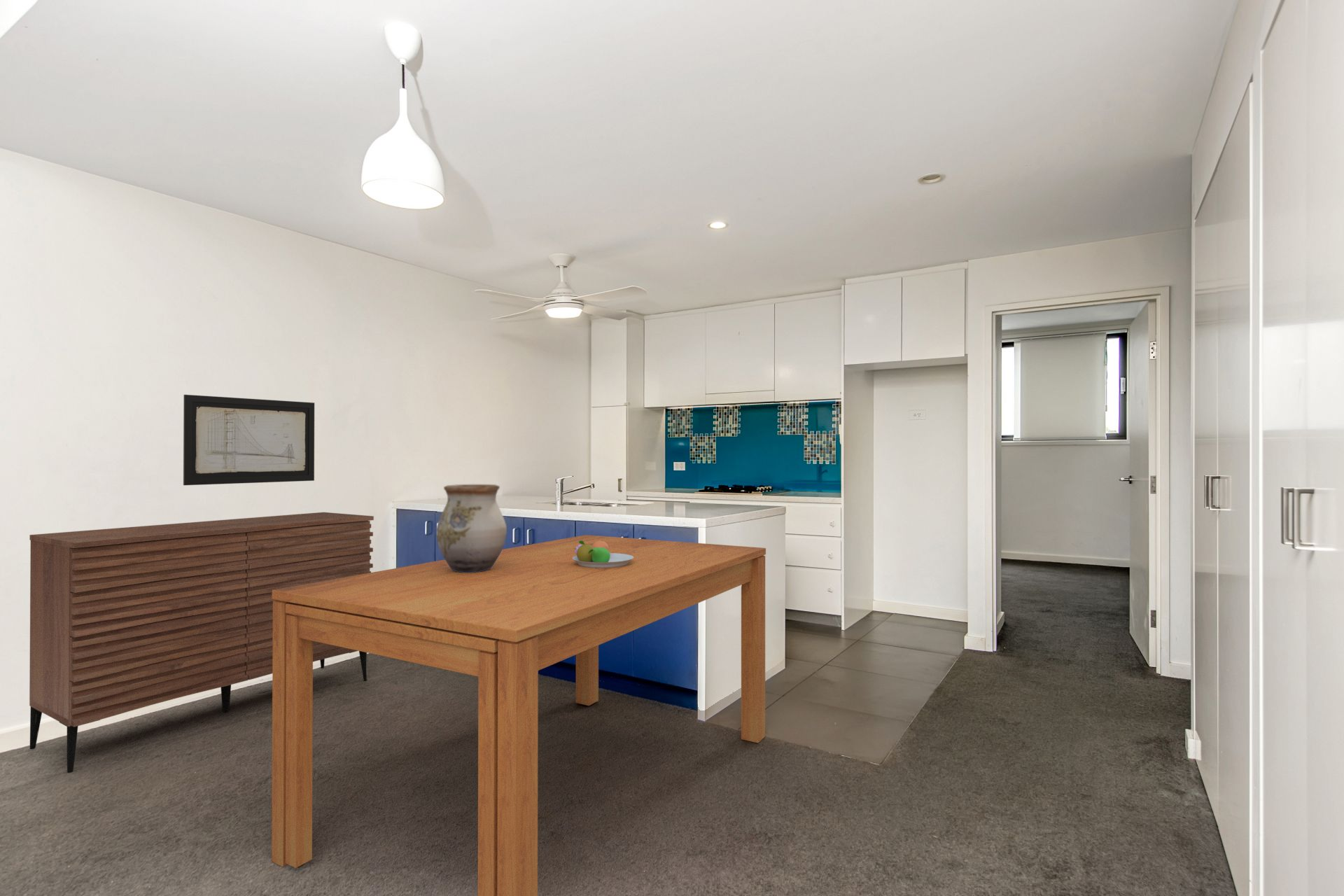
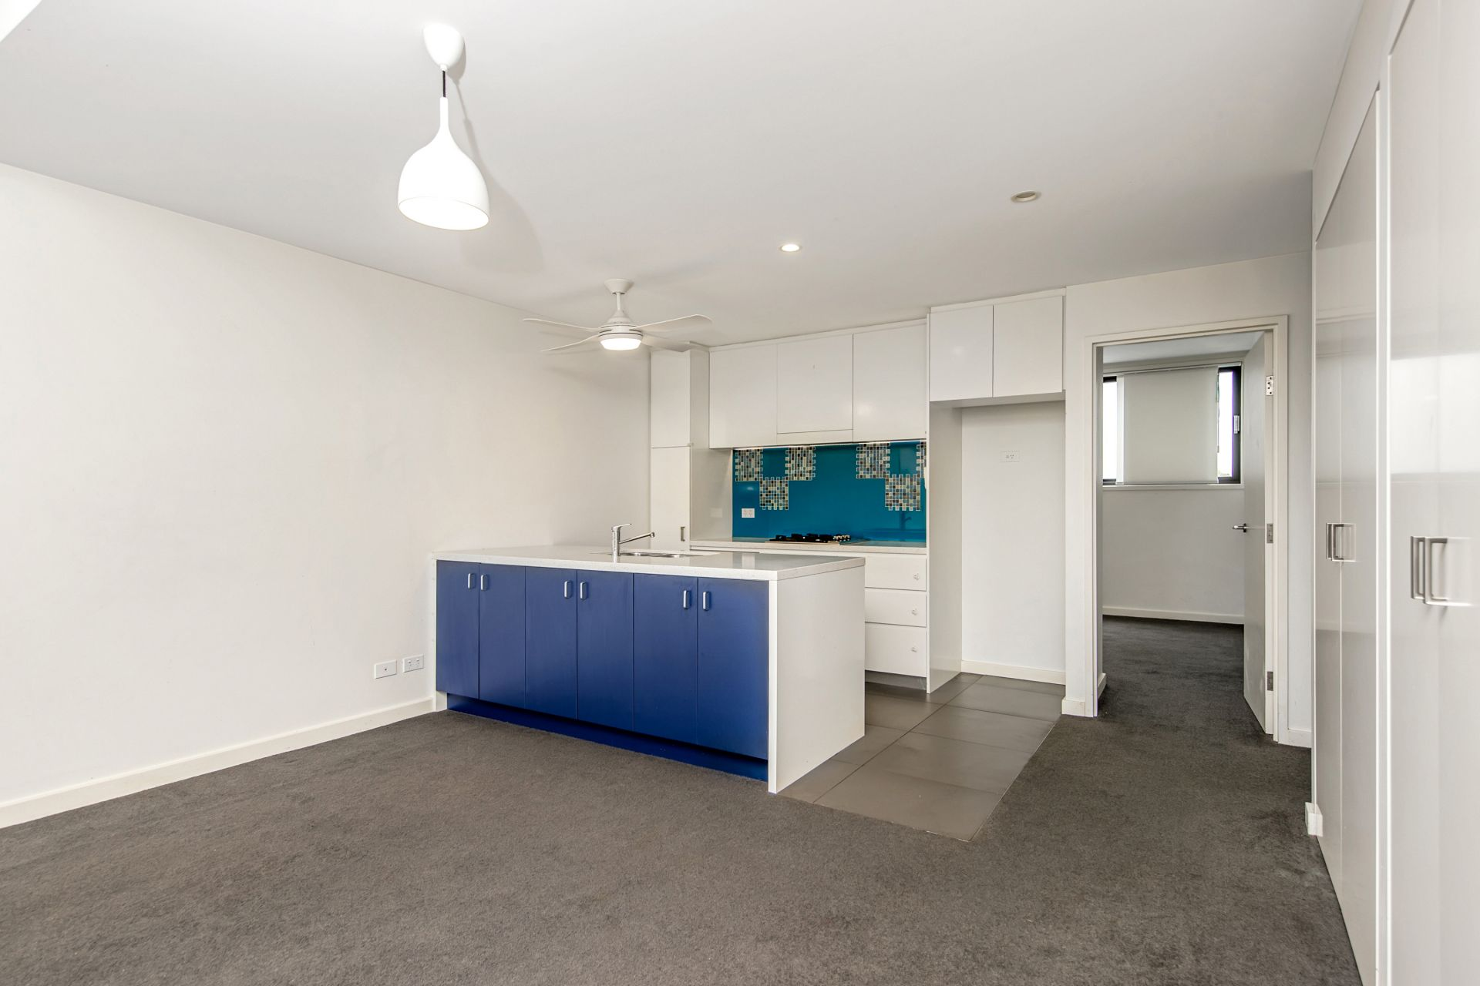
- sideboard [29,512,374,773]
- fruit bowl [573,540,633,568]
- wall art [183,394,315,486]
- vase [435,484,507,573]
- dining table [271,534,766,896]
